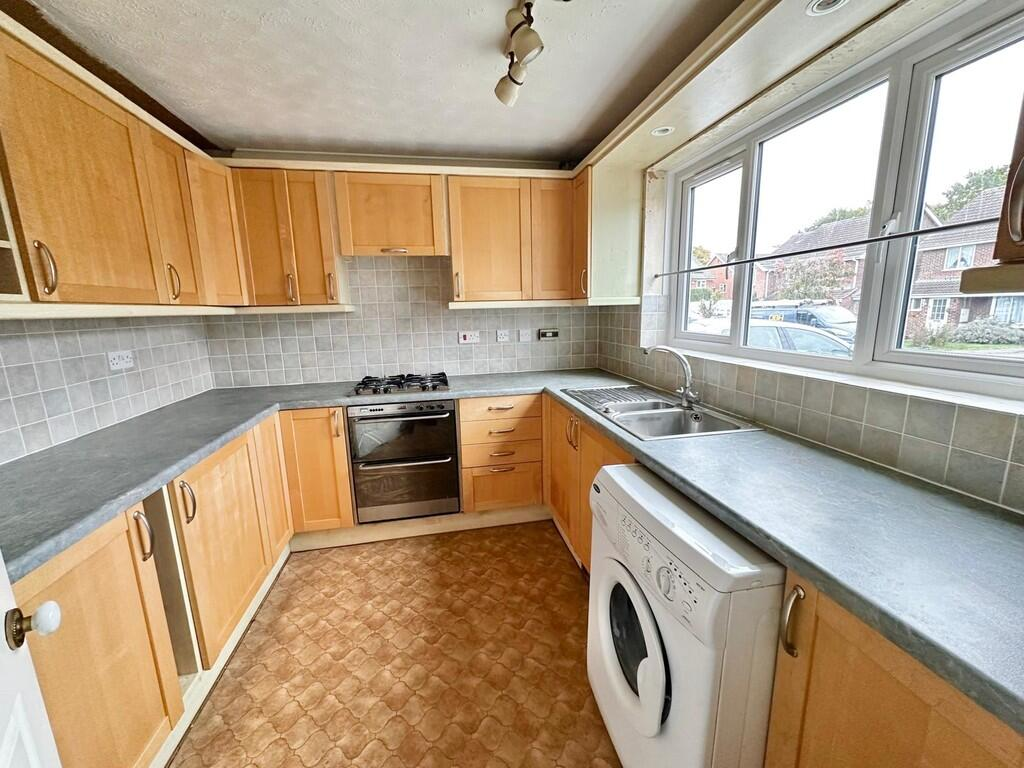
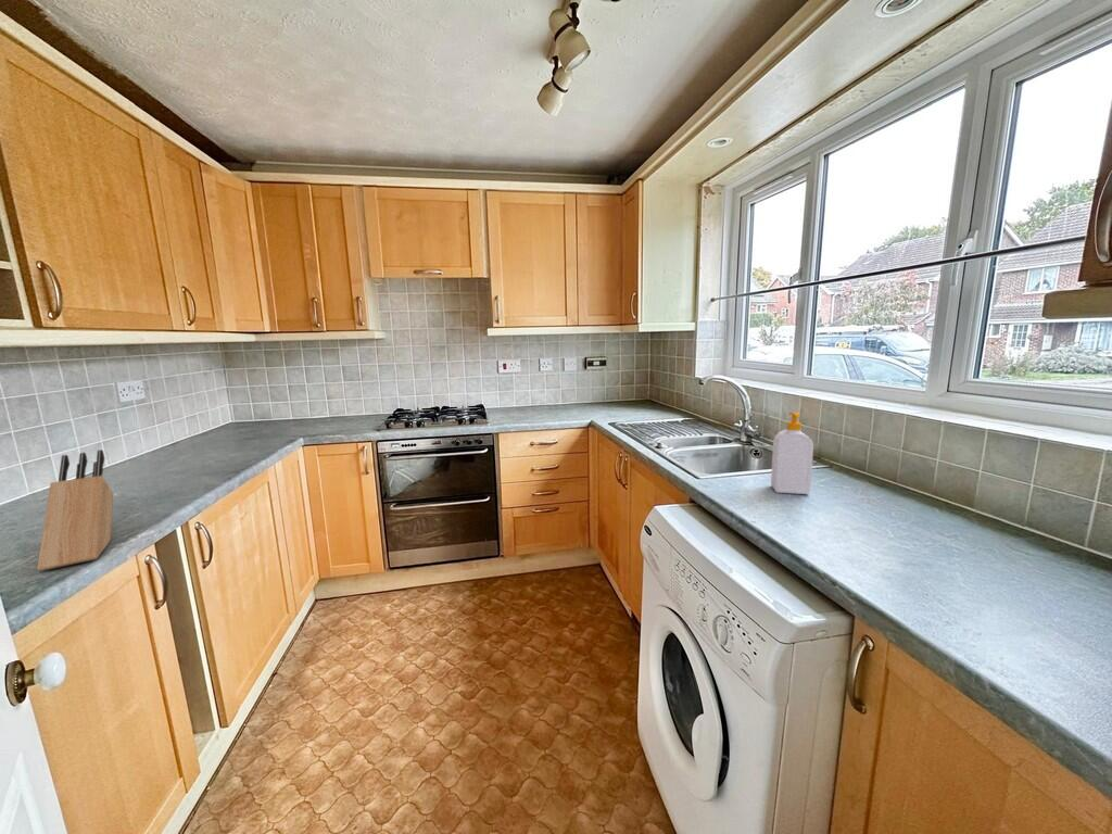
+ knife block [36,448,114,572]
+ soap bottle [770,412,814,495]
